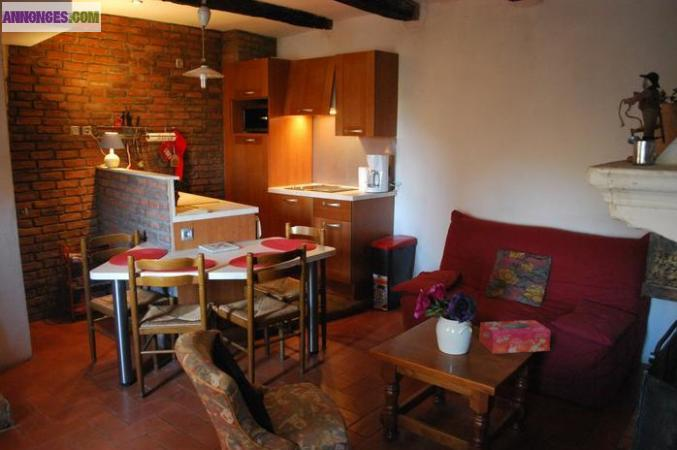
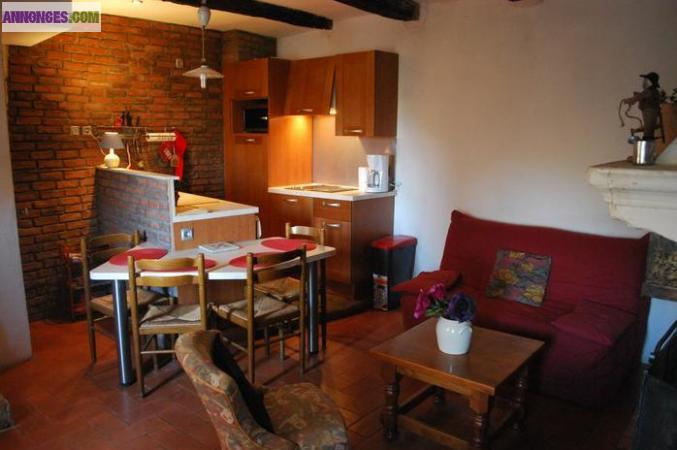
- tissue box [478,319,552,355]
